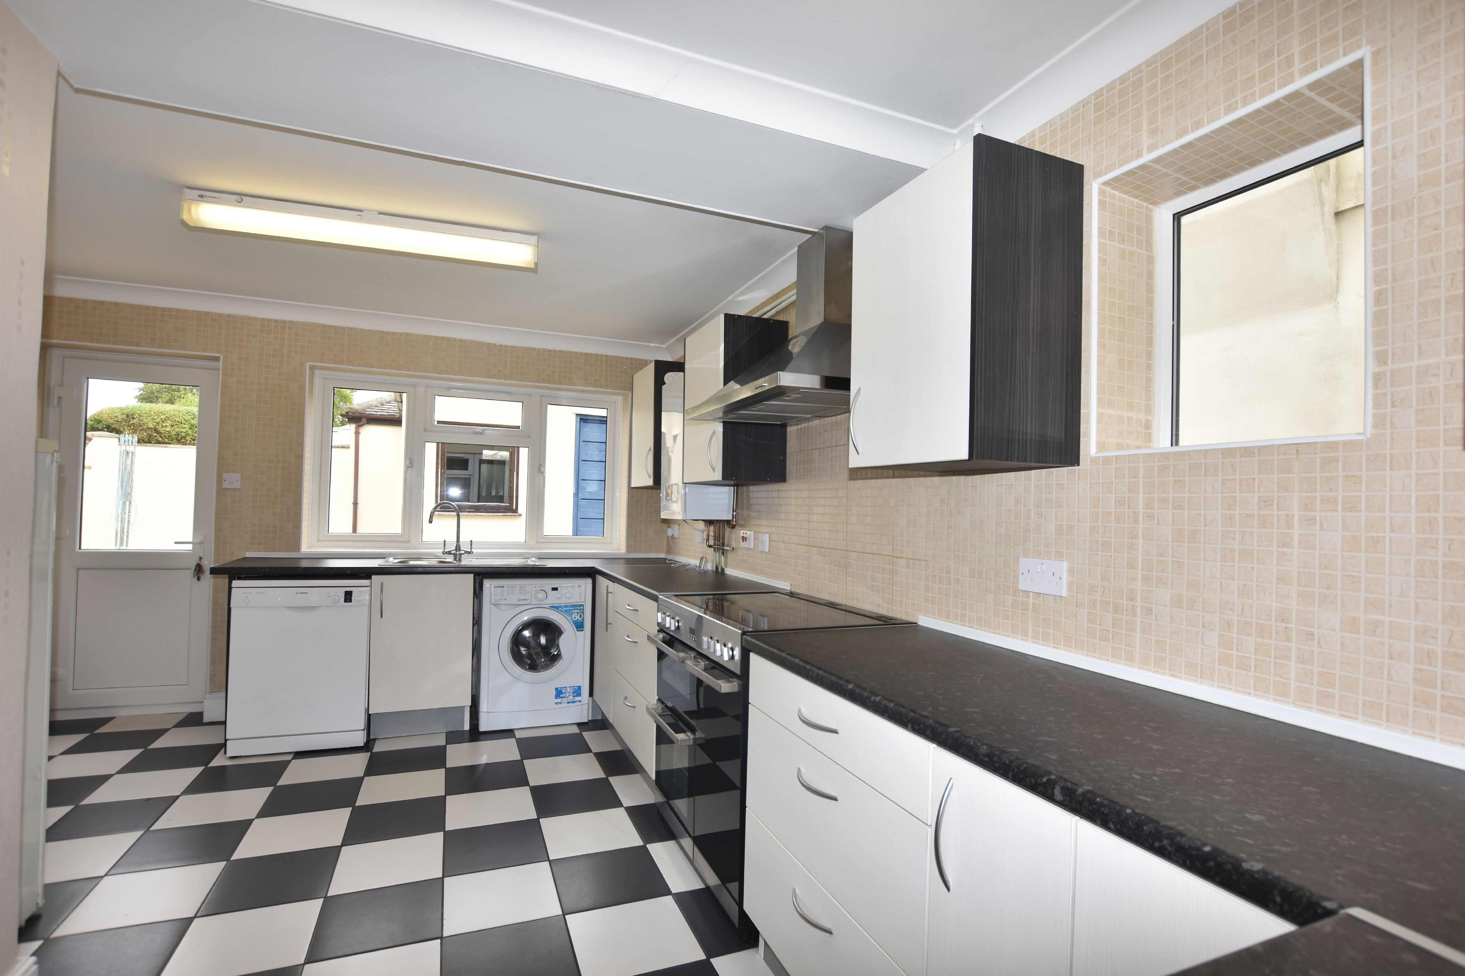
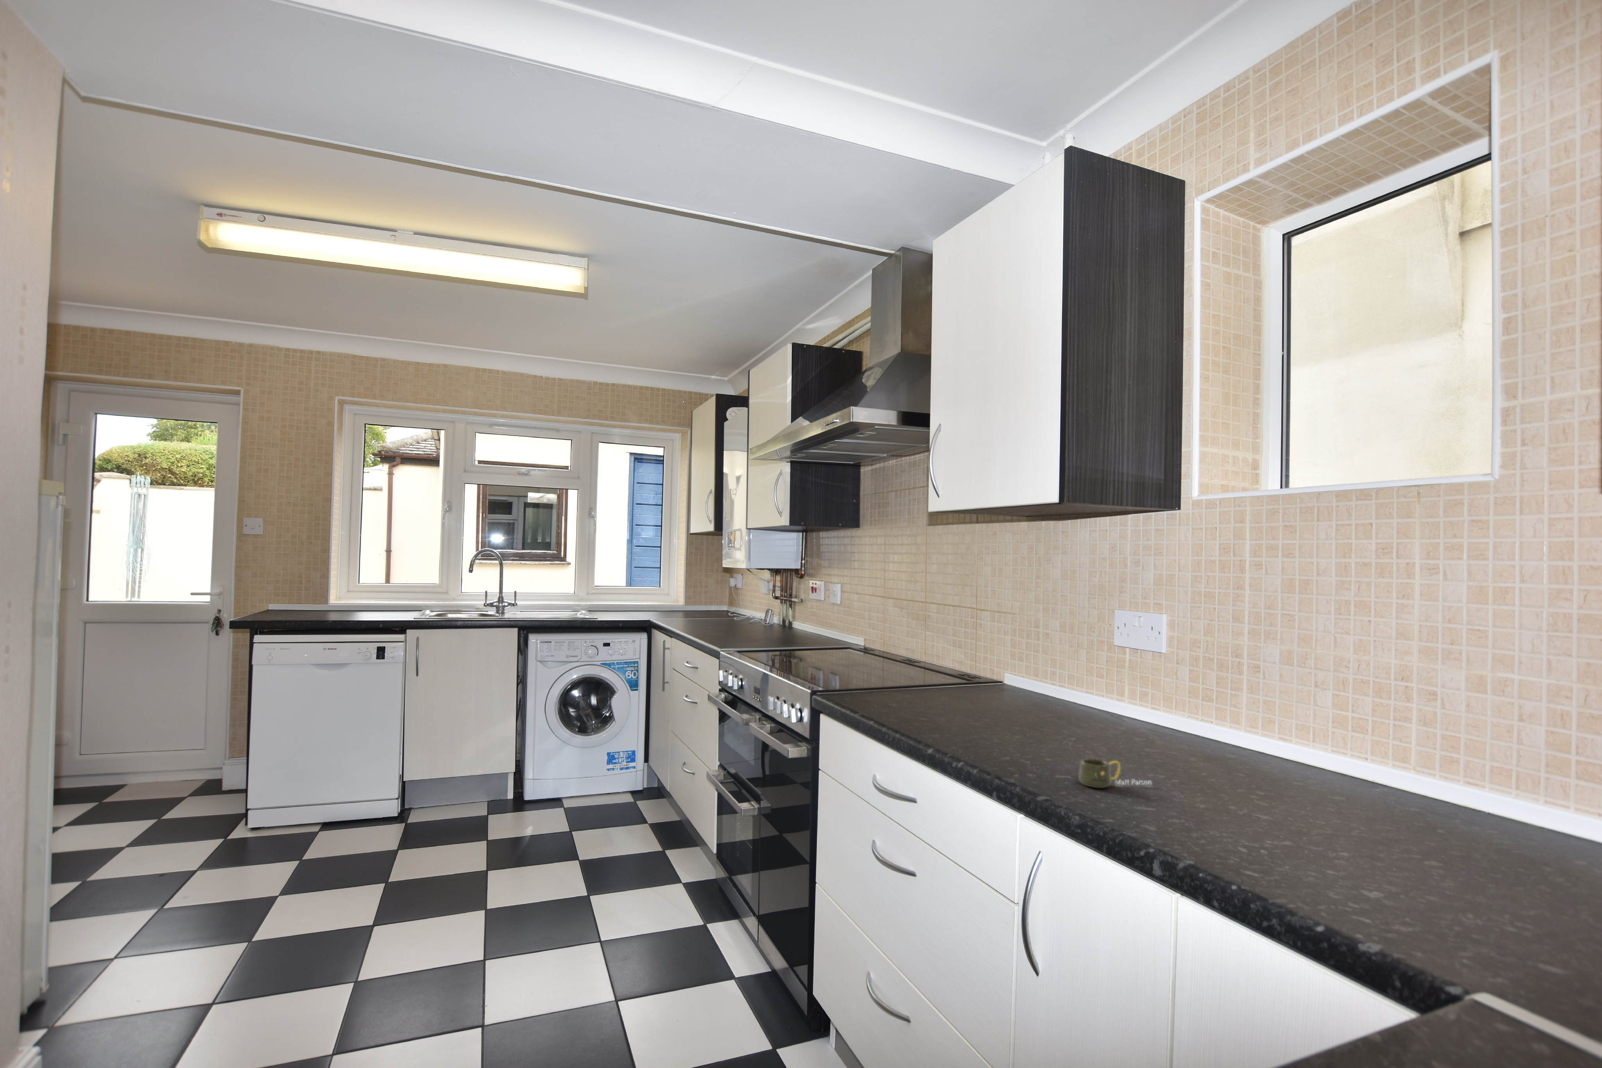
+ mug [1079,758,1151,788]
